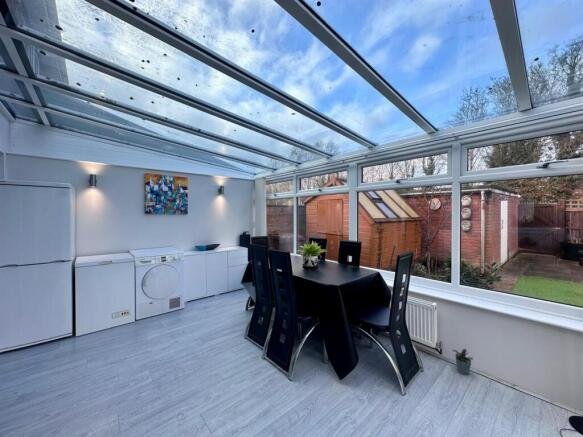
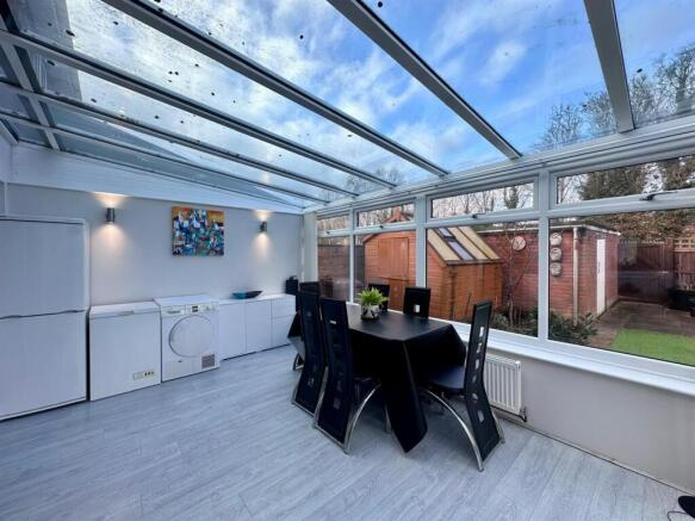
- potted plant [451,348,474,376]
